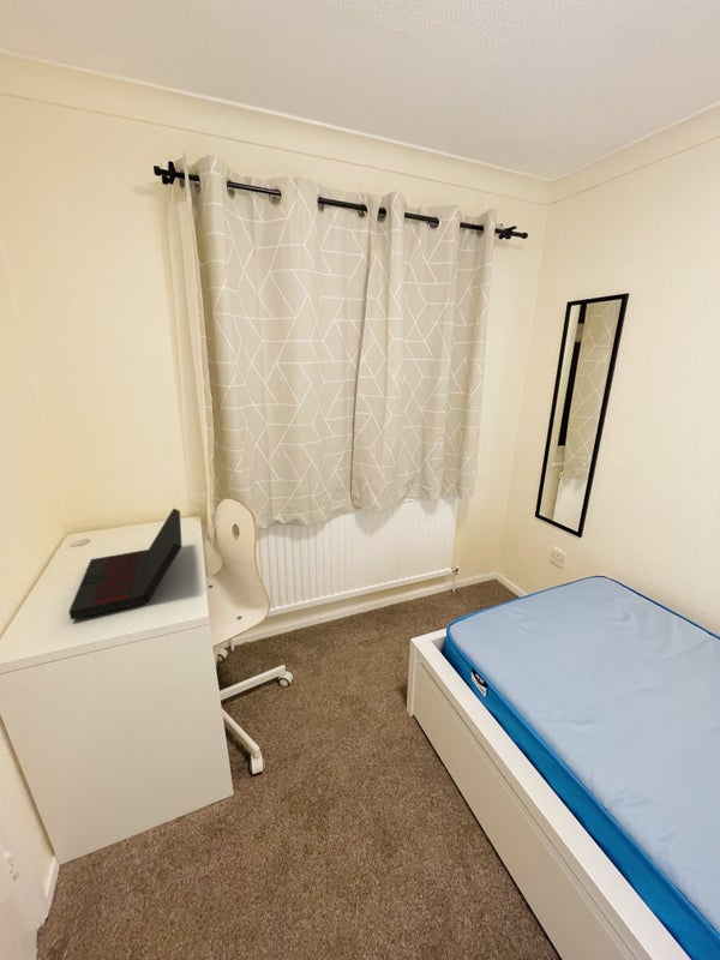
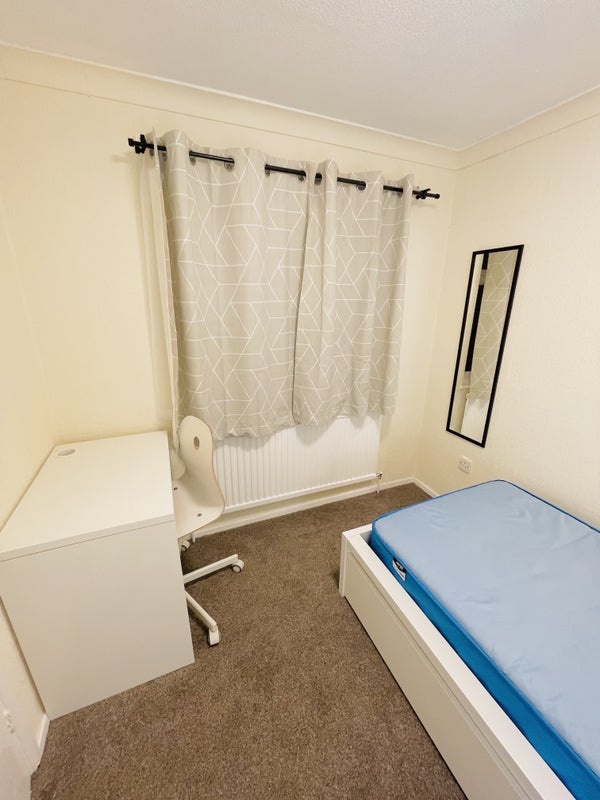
- laptop [67,508,184,620]
